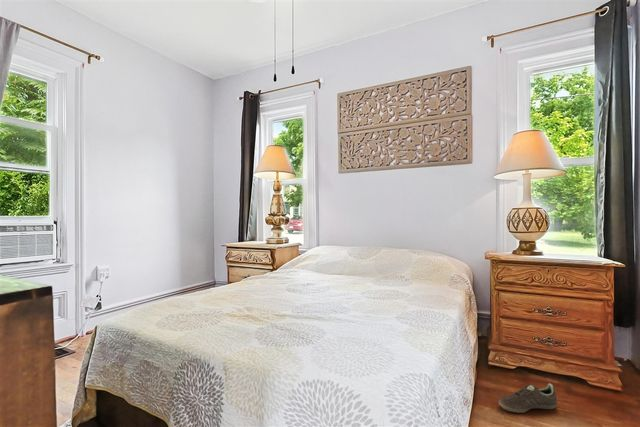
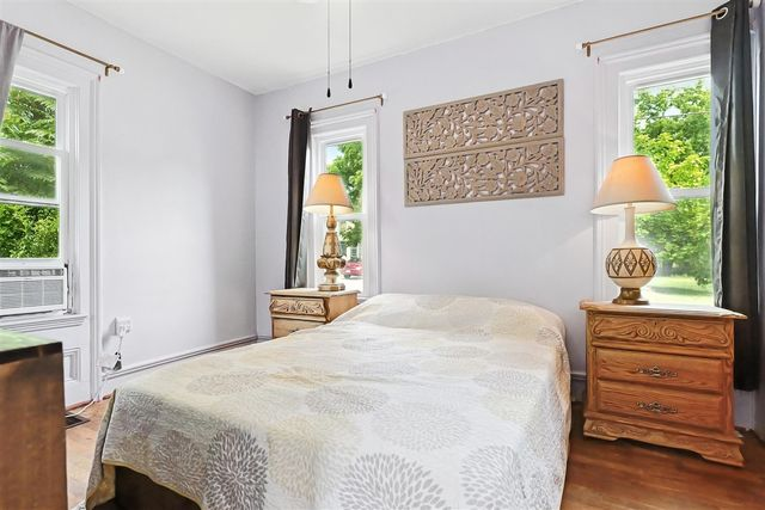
- sneaker [498,383,558,414]
